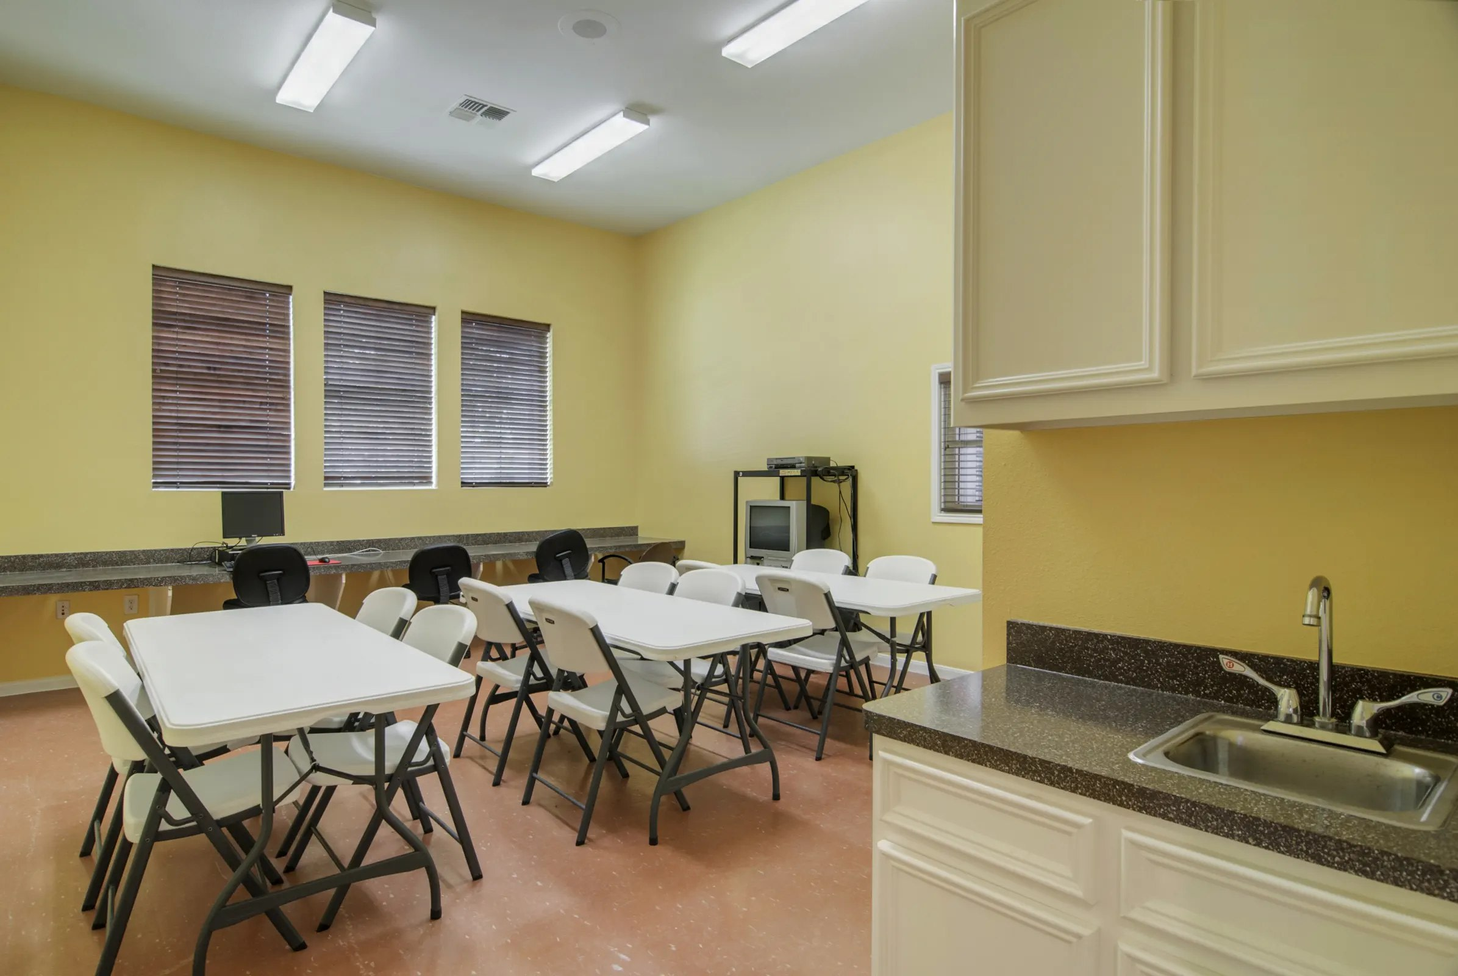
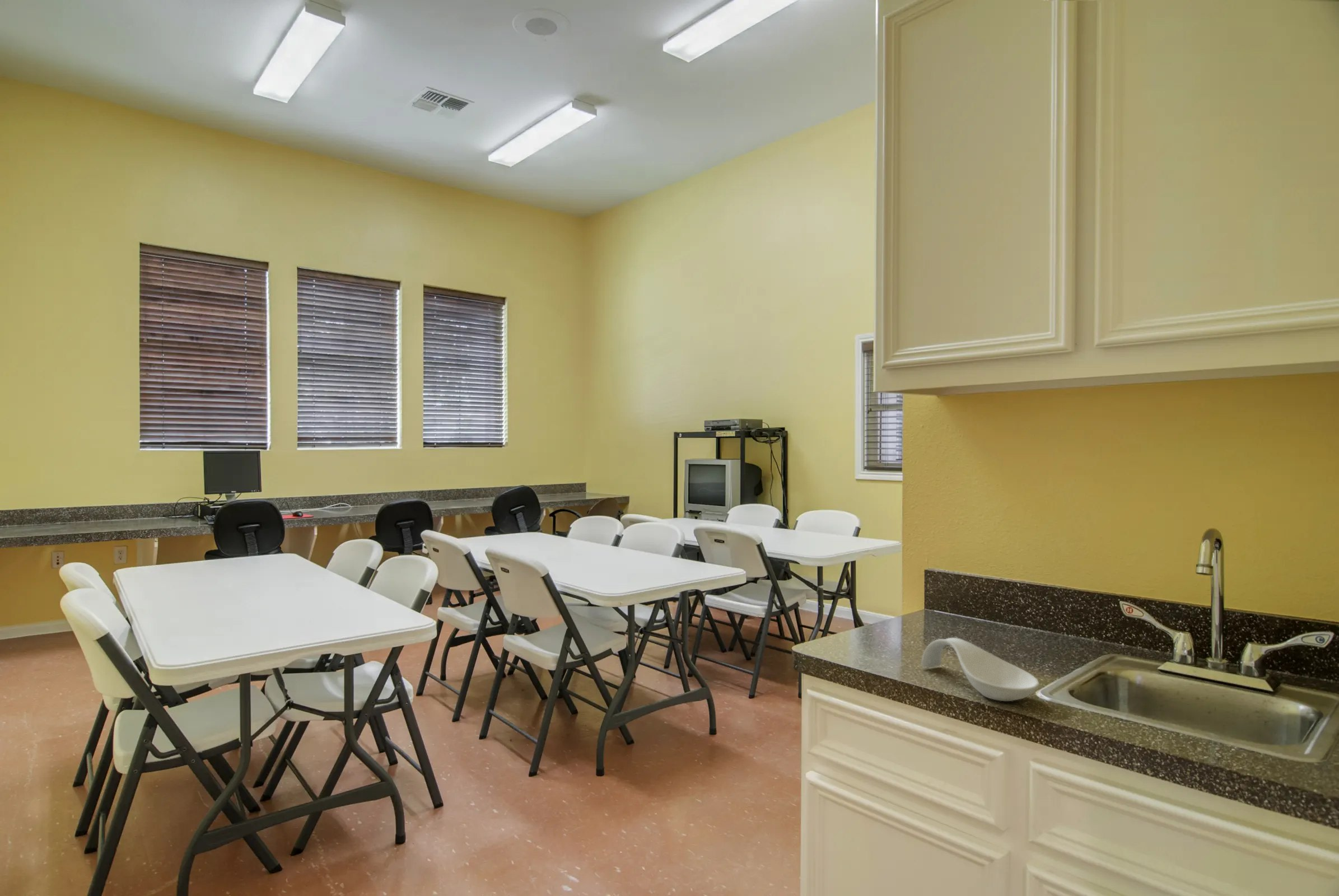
+ spoon rest [921,637,1040,702]
